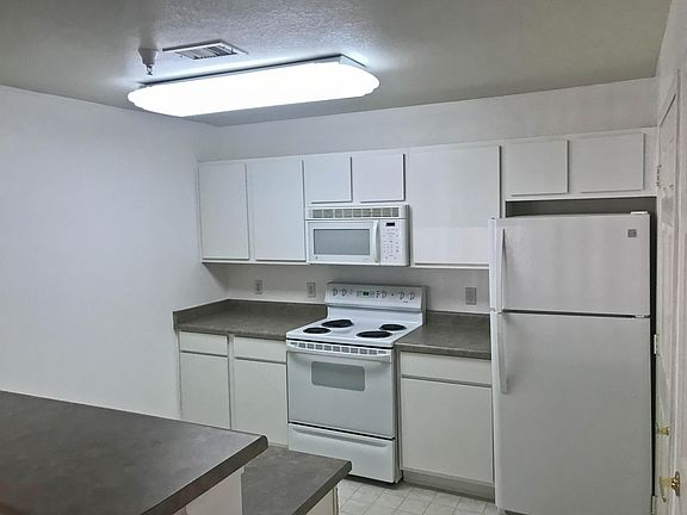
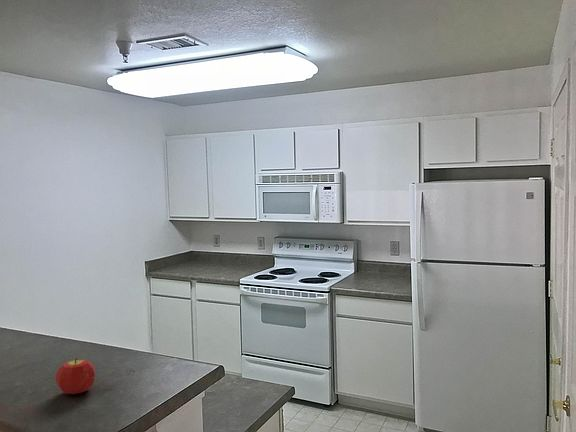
+ fruit [55,357,96,395]
